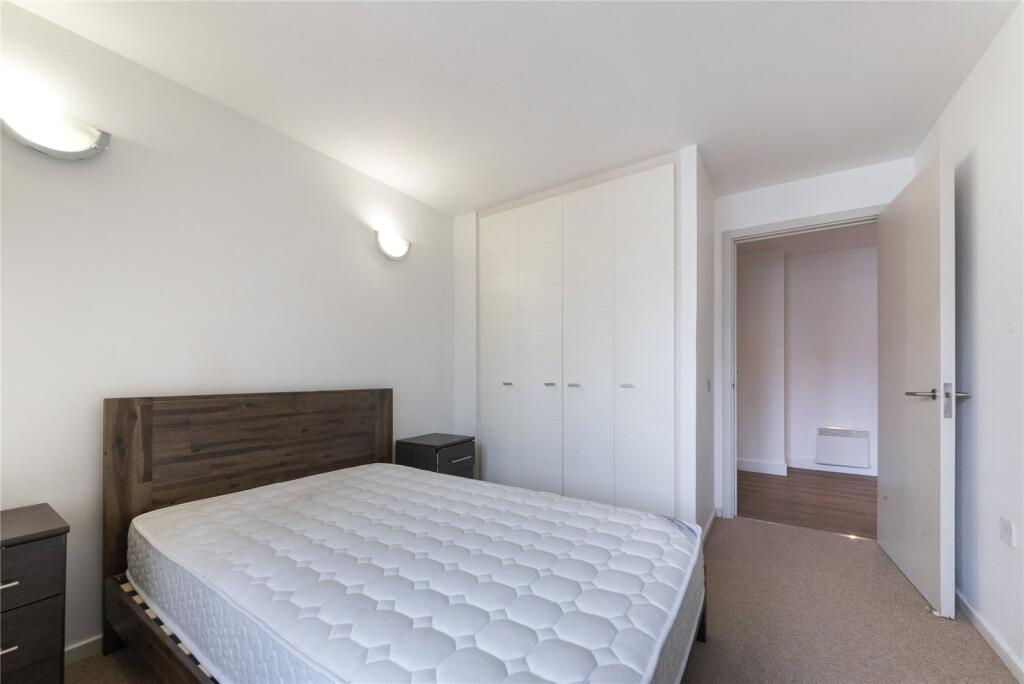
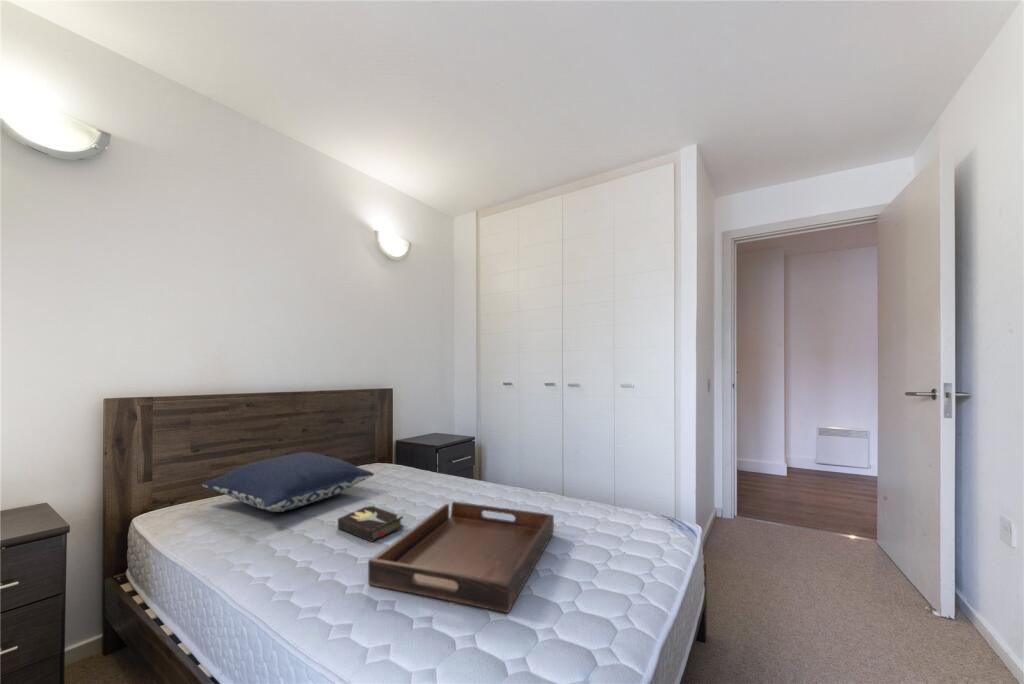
+ hardback book [337,504,404,543]
+ serving tray [367,501,555,614]
+ pillow [201,451,375,513]
